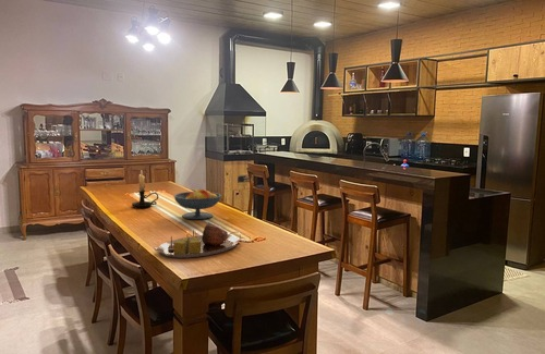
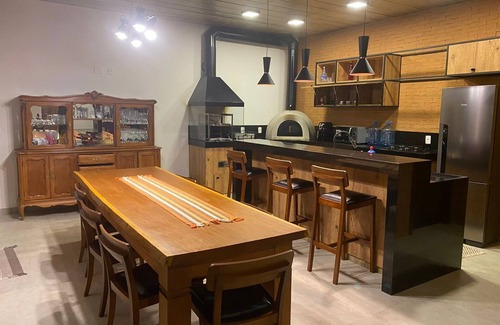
- serving tray [153,221,242,259]
- fruit bowl [172,187,222,220]
- candle holder [131,169,159,209]
